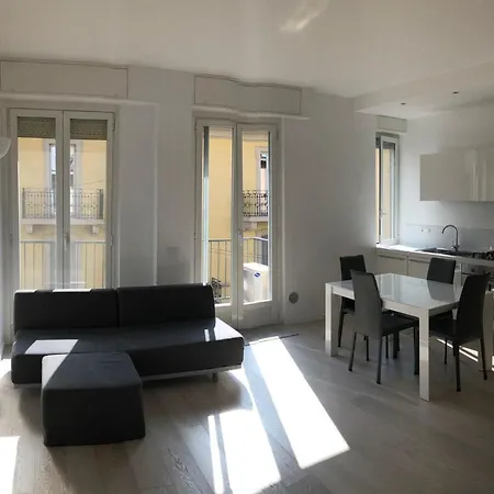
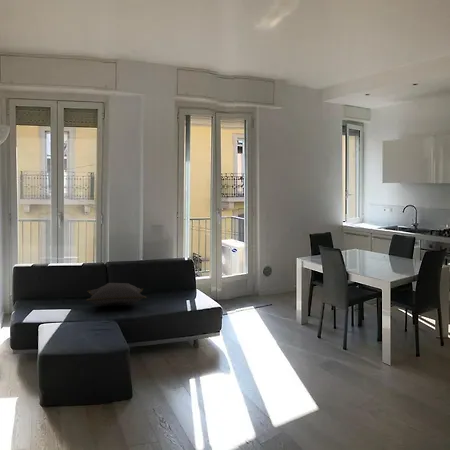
+ cushion [85,282,148,307]
